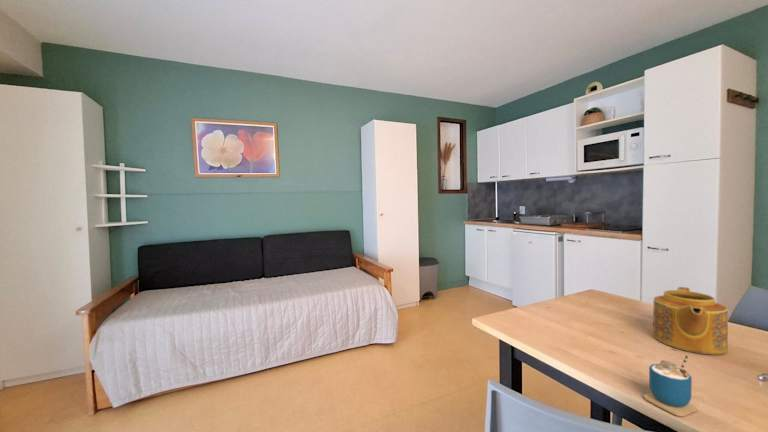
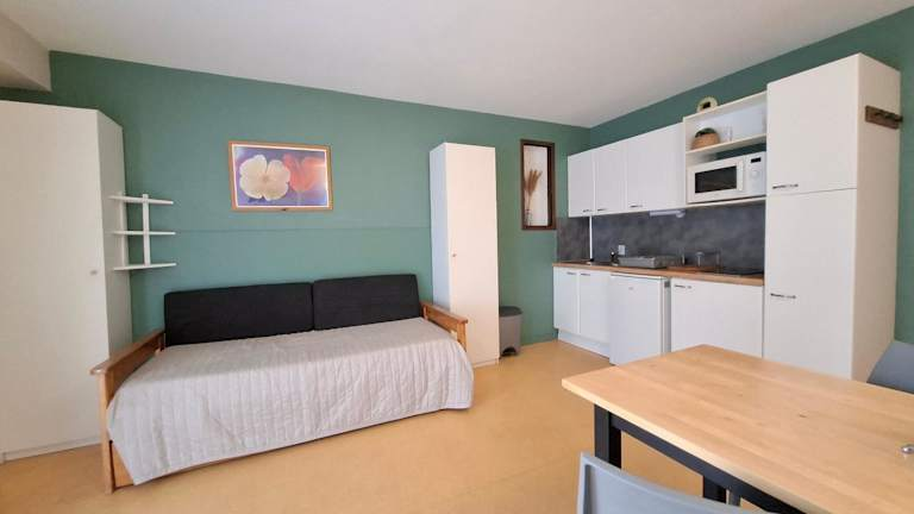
- cup [643,353,698,417]
- teapot [652,286,729,355]
